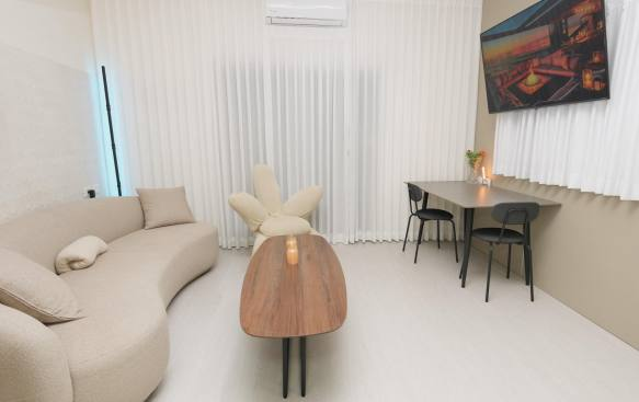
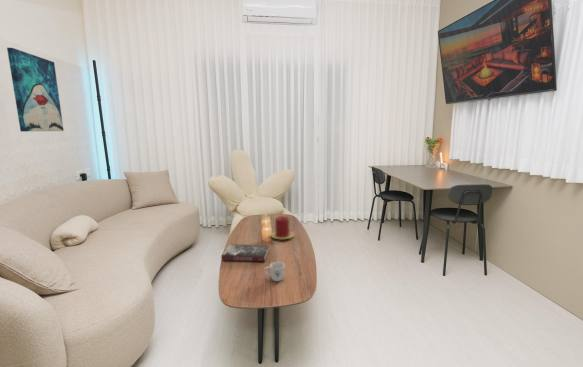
+ mug [263,261,286,282]
+ book [220,243,270,263]
+ candle [270,215,295,240]
+ wall art [6,47,65,132]
